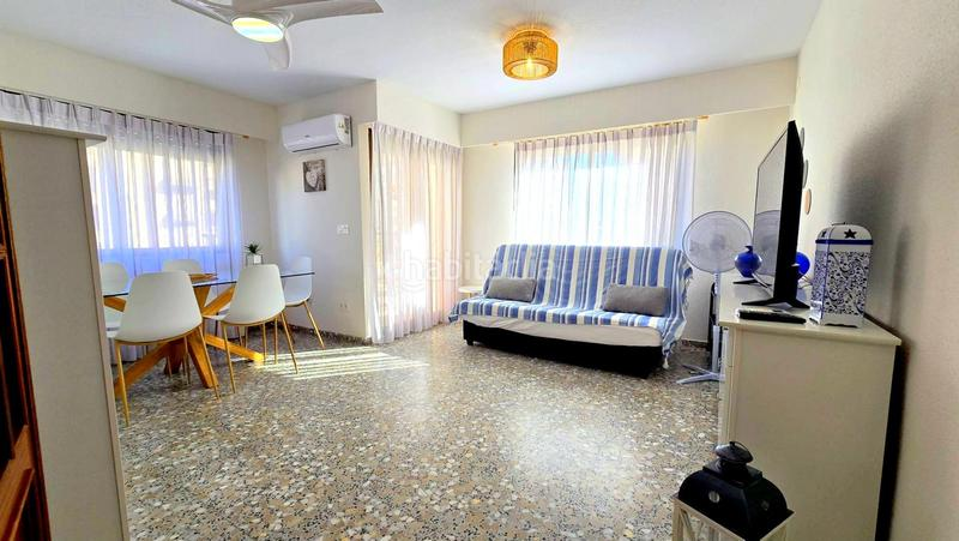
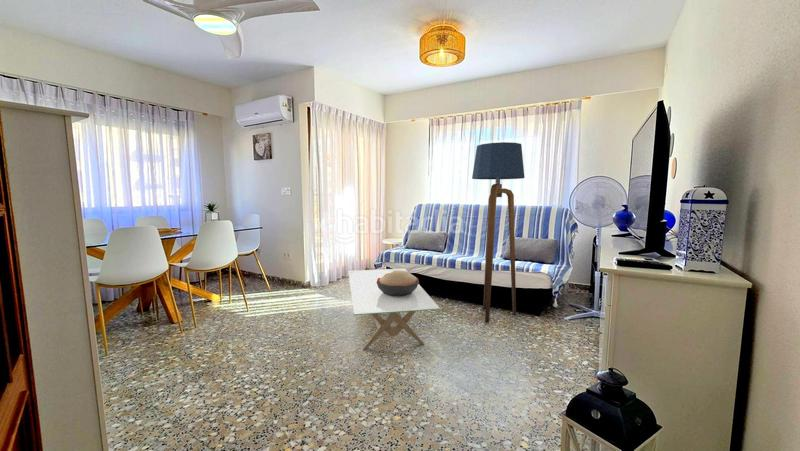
+ coffee table [347,268,441,351]
+ floor lamp [471,141,526,323]
+ decorative bowl [376,271,420,296]
